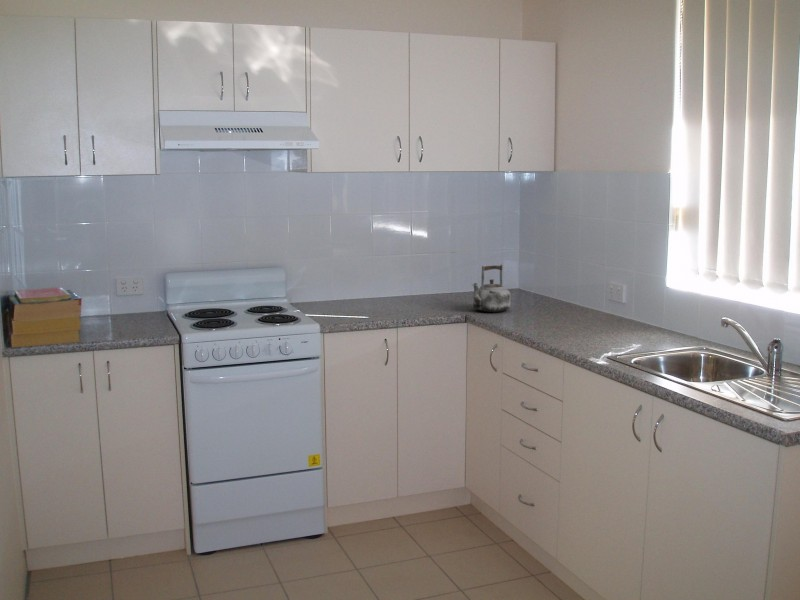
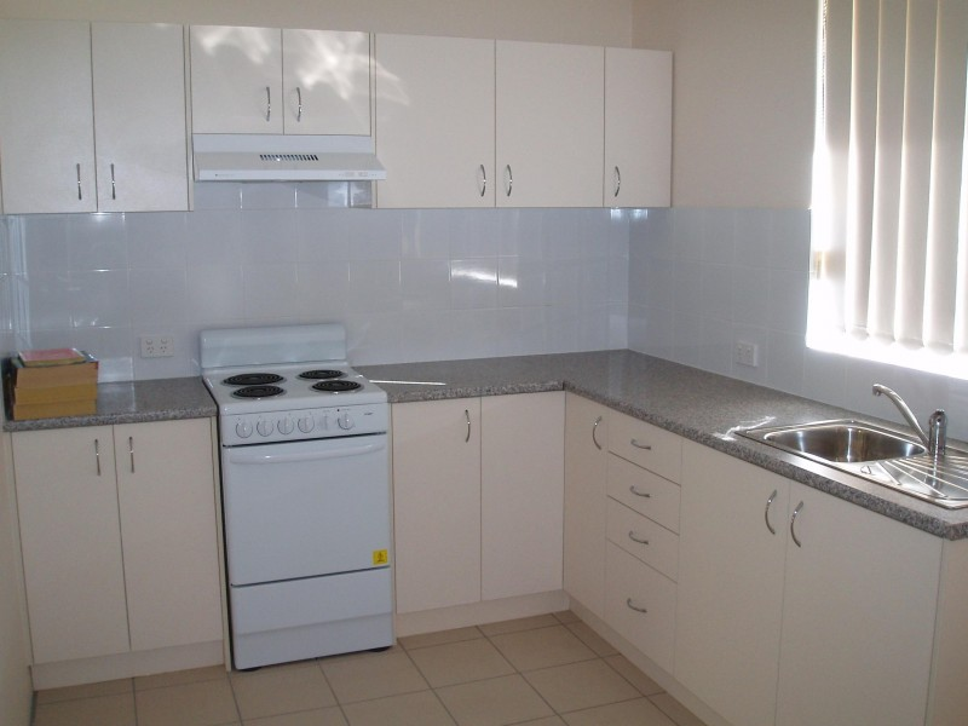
- kettle [471,263,512,313]
